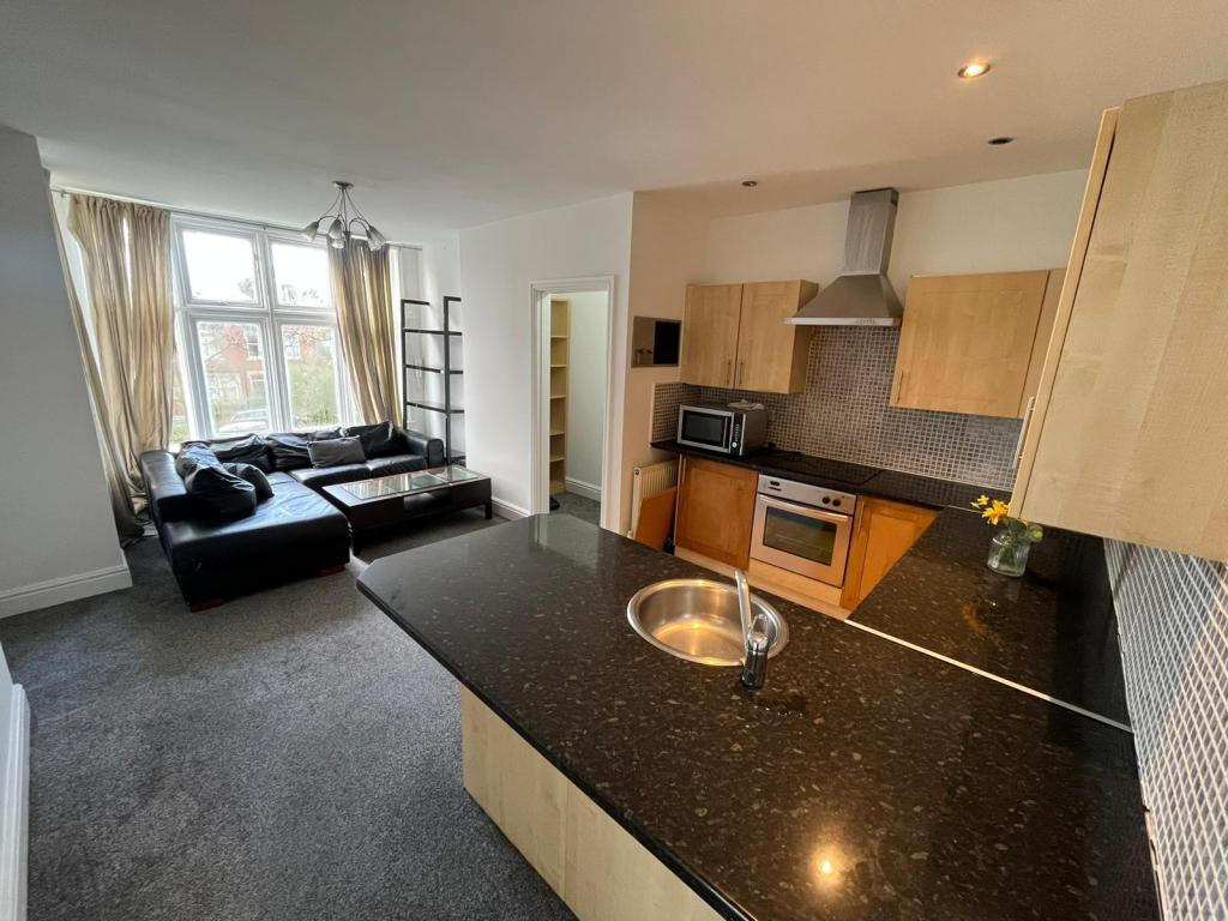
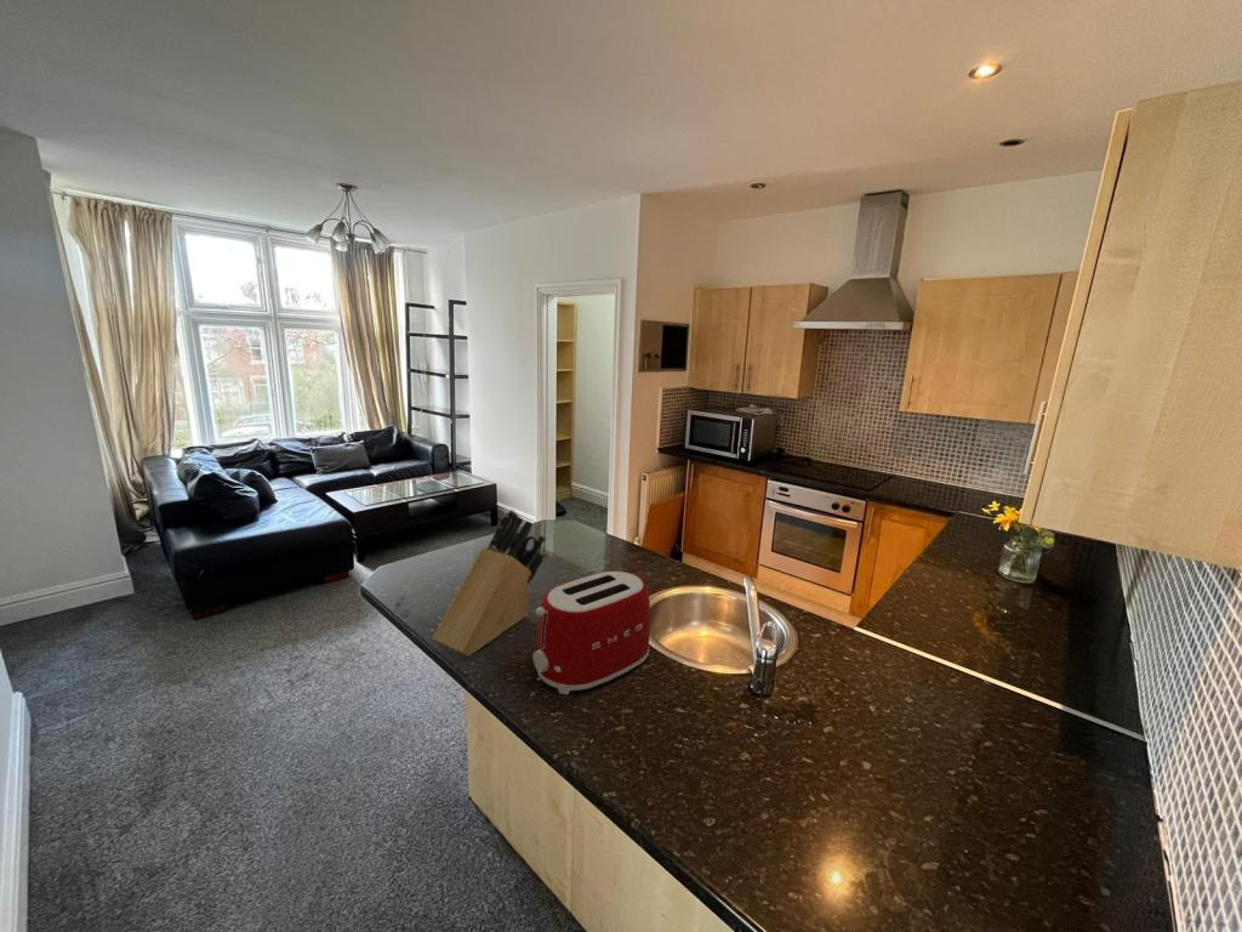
+ toaster [531,570,651,695]
+ knife block [431,508,547,658]
